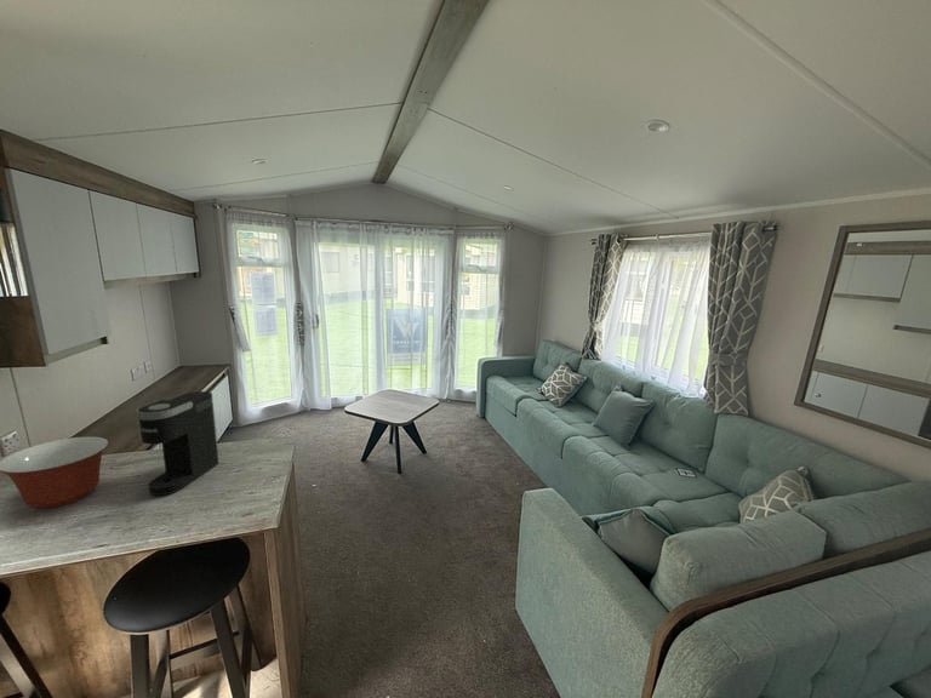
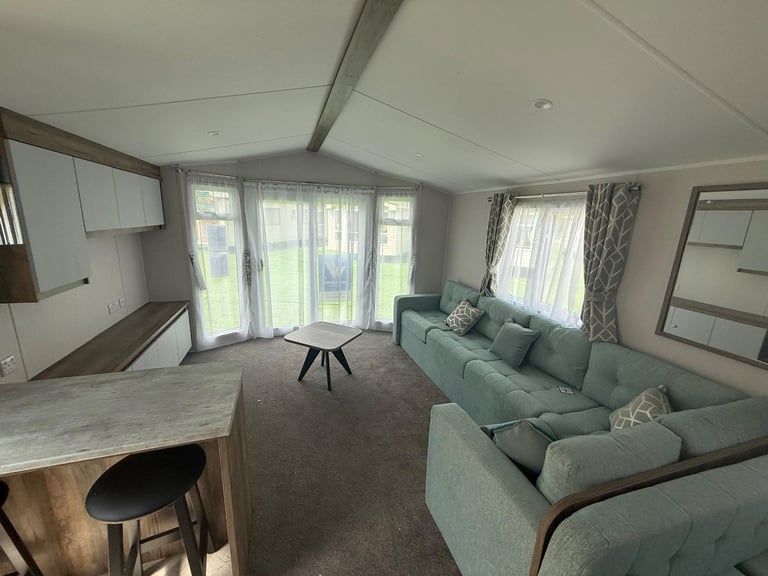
- mixing bowl [0,435,110,509]
- coffee maker [135,390,219,497]
